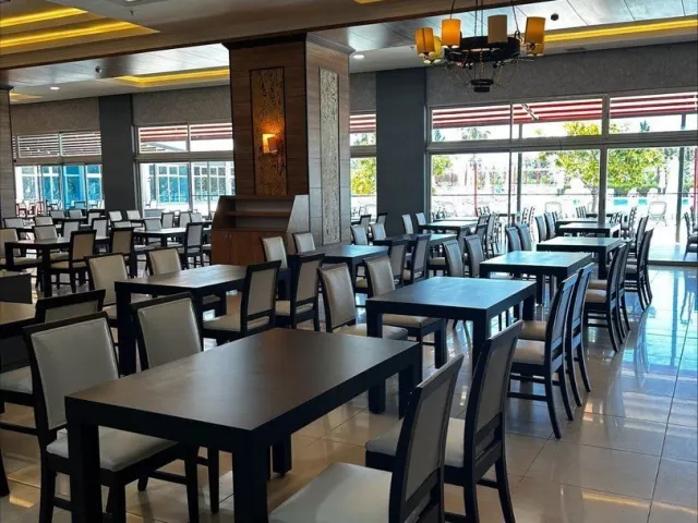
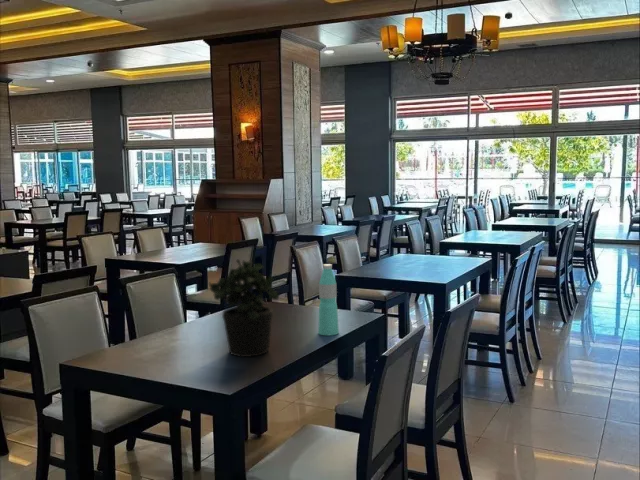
+ water bottle [317,263,340,336]
+ potted plant [208,258,280,358]
